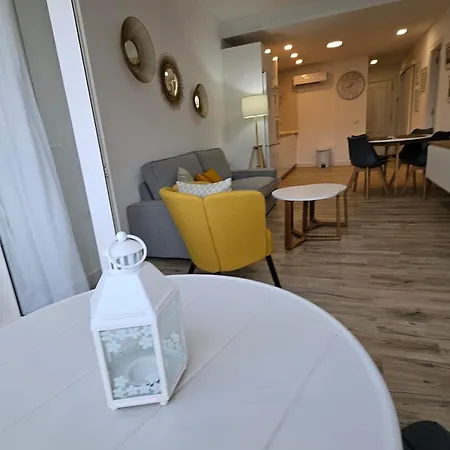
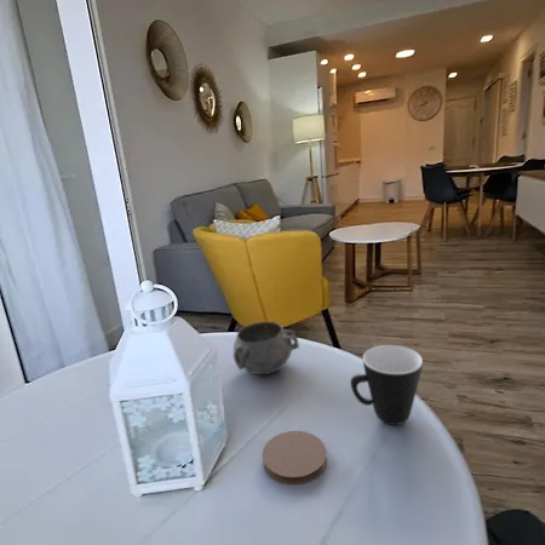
+ coaster [262,430,328,486]
+ decorative bowl [233,321,300,375]
+ mug [349,344,424,426]
